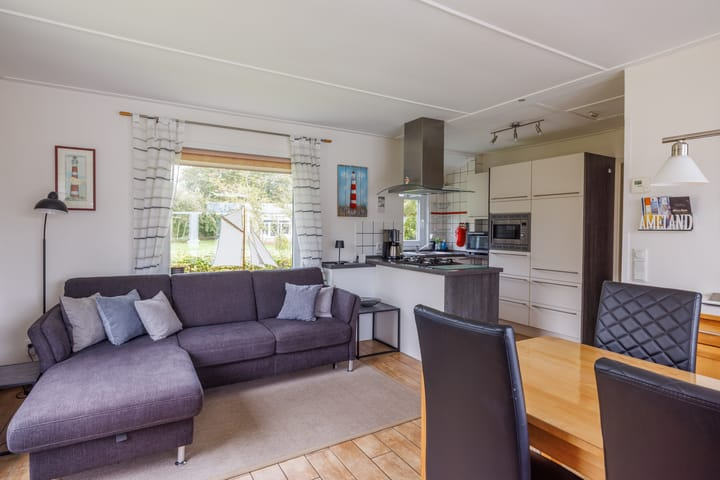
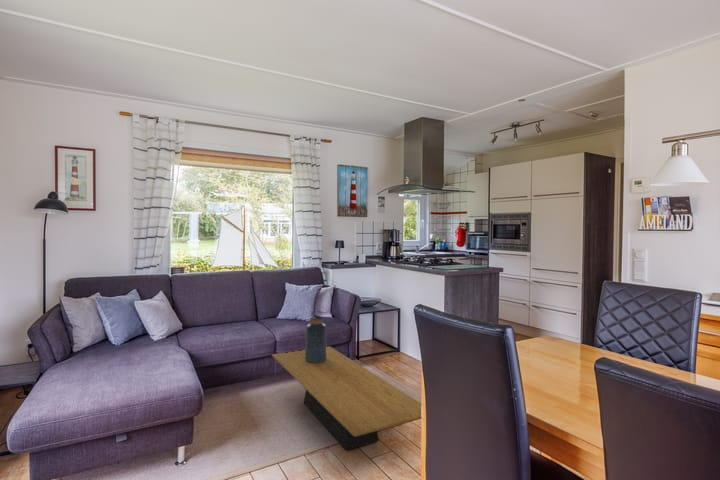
+ vase [304,317,327,363]
+ coffee table [271,345,422,451]
